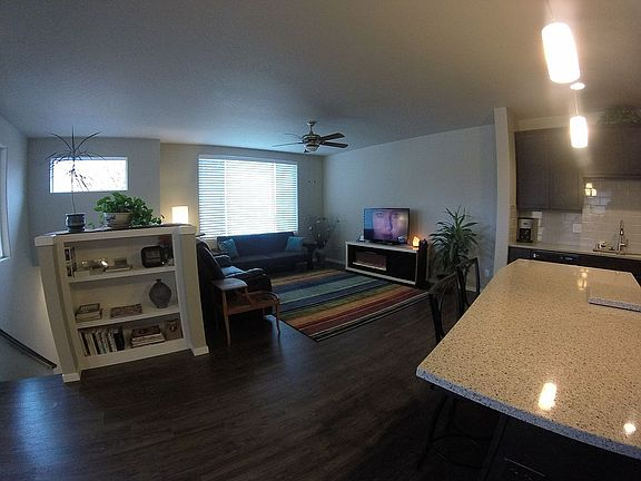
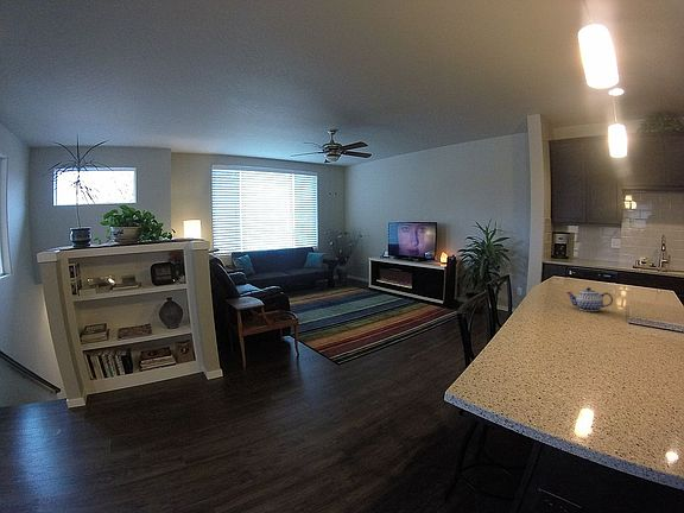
+ teapot [565,286,614,312]
